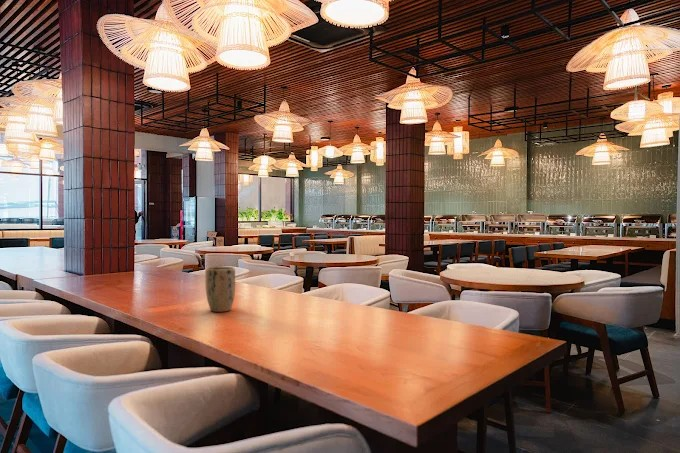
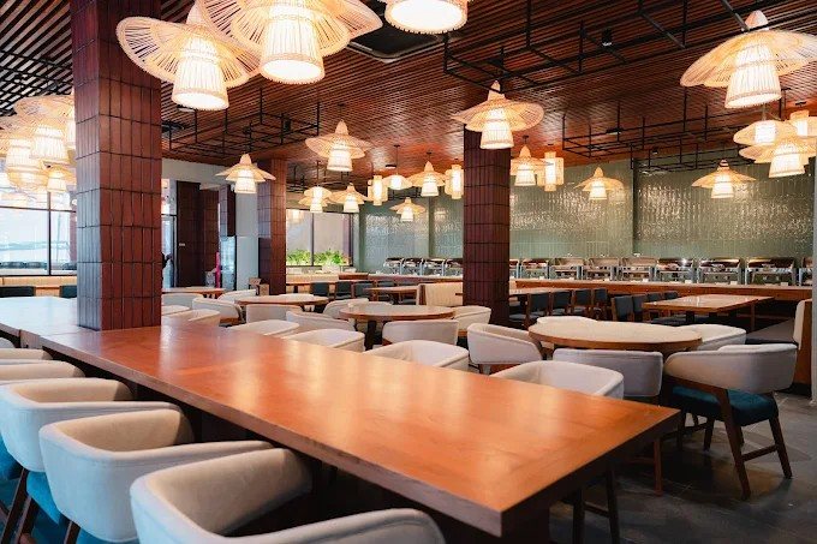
- plant pot [204,266,236,313]
